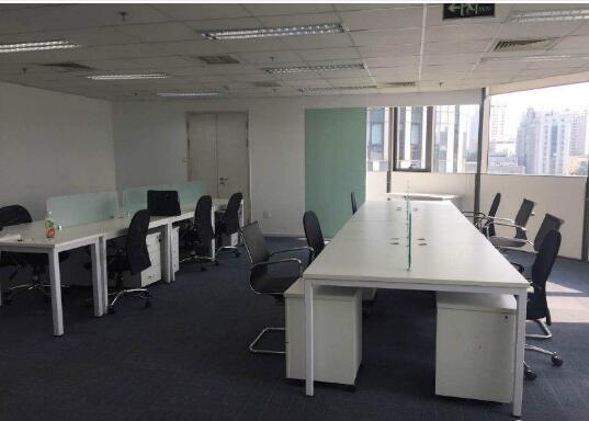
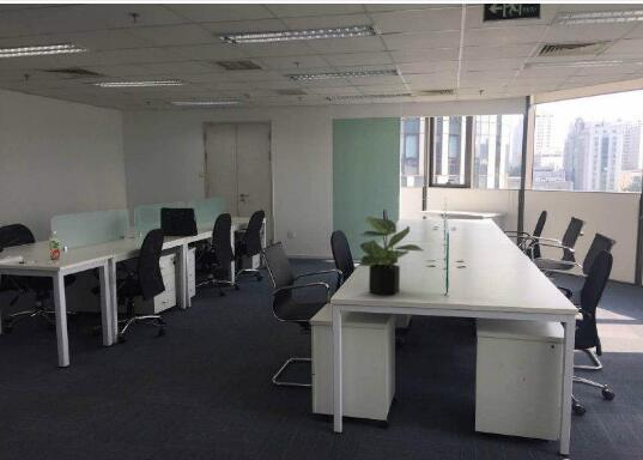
+ potted plant [359,216,424,296]
